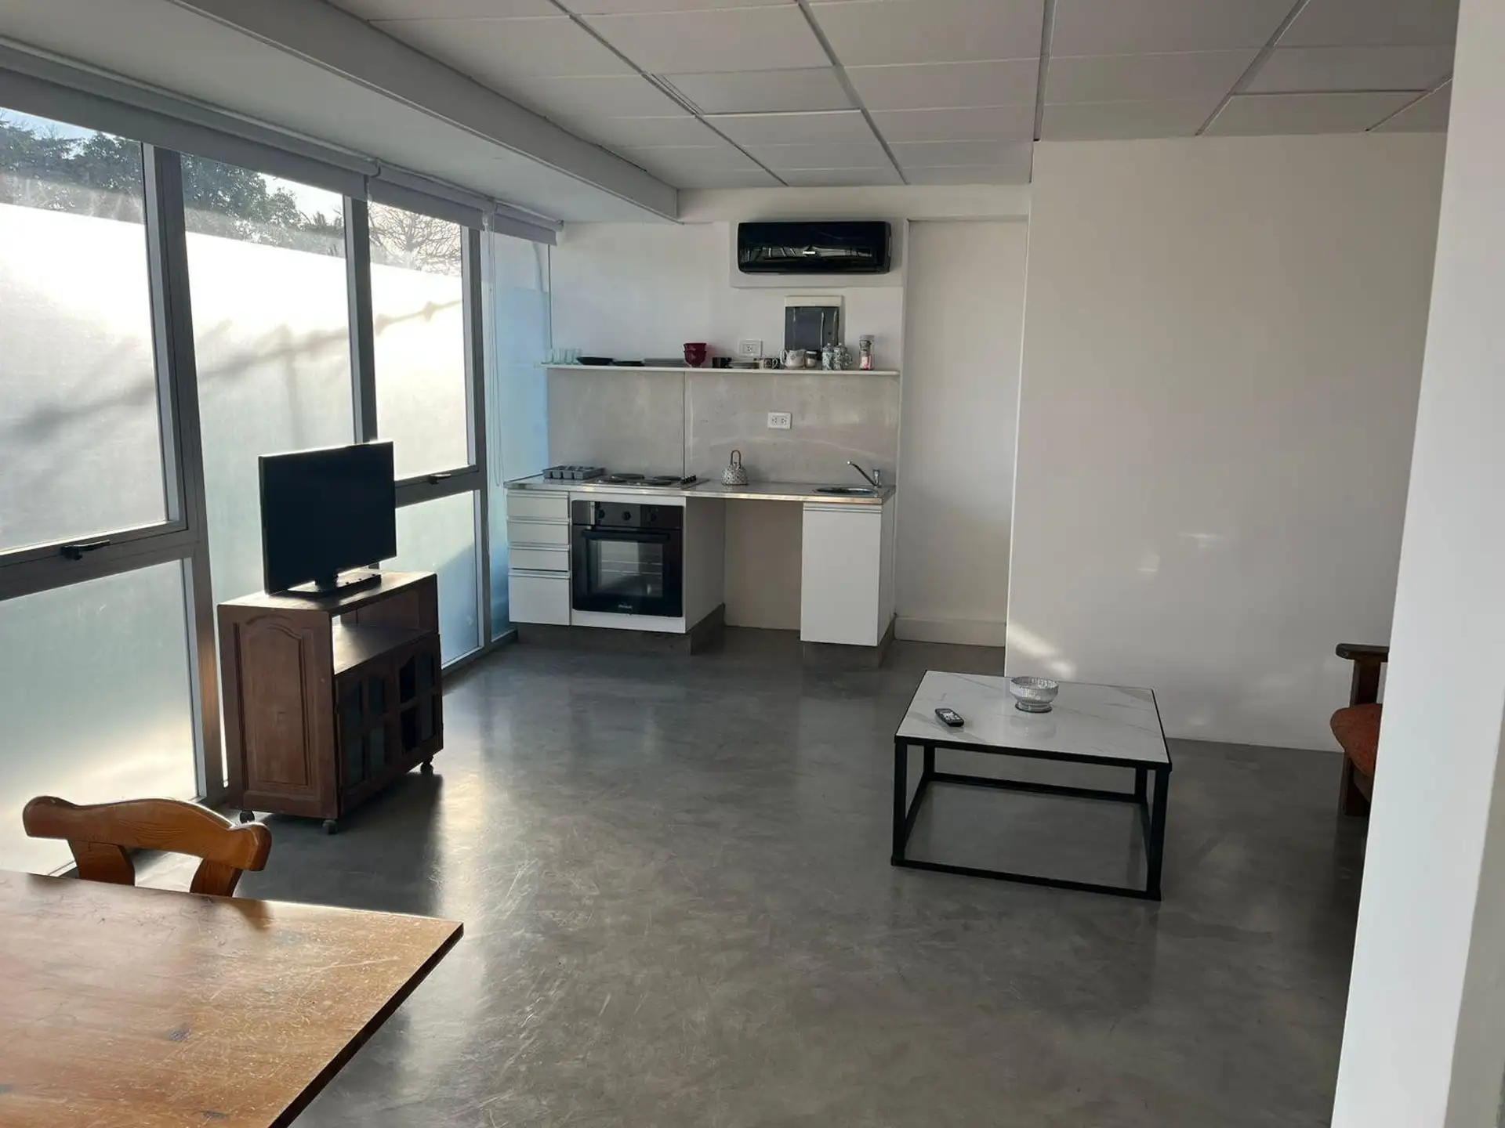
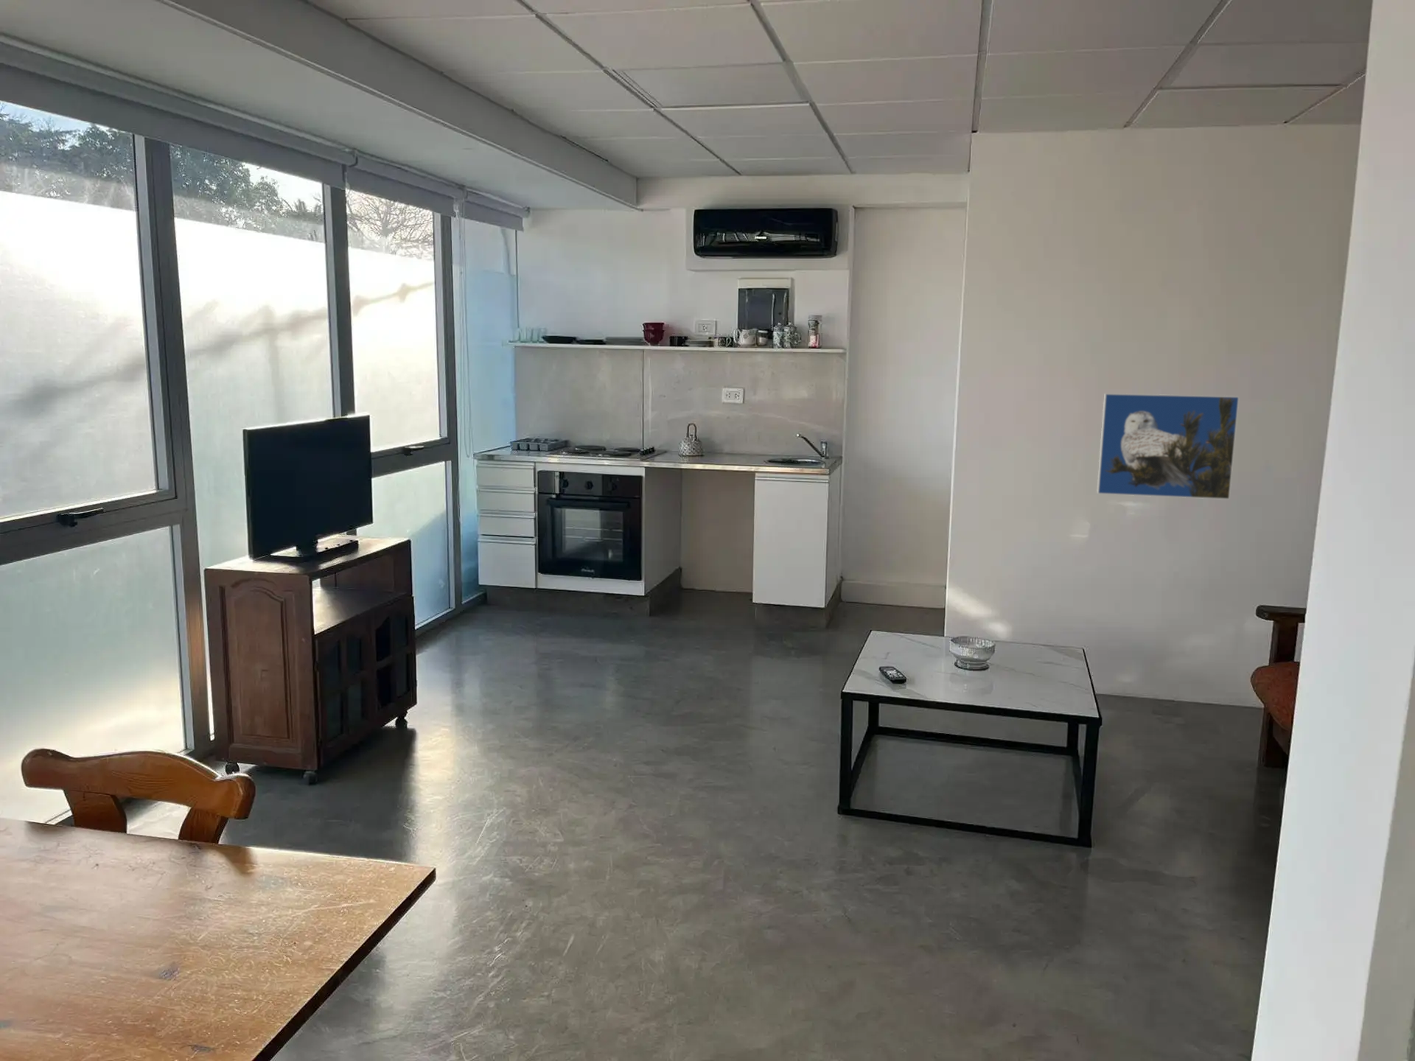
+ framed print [1096,392,1240,500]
